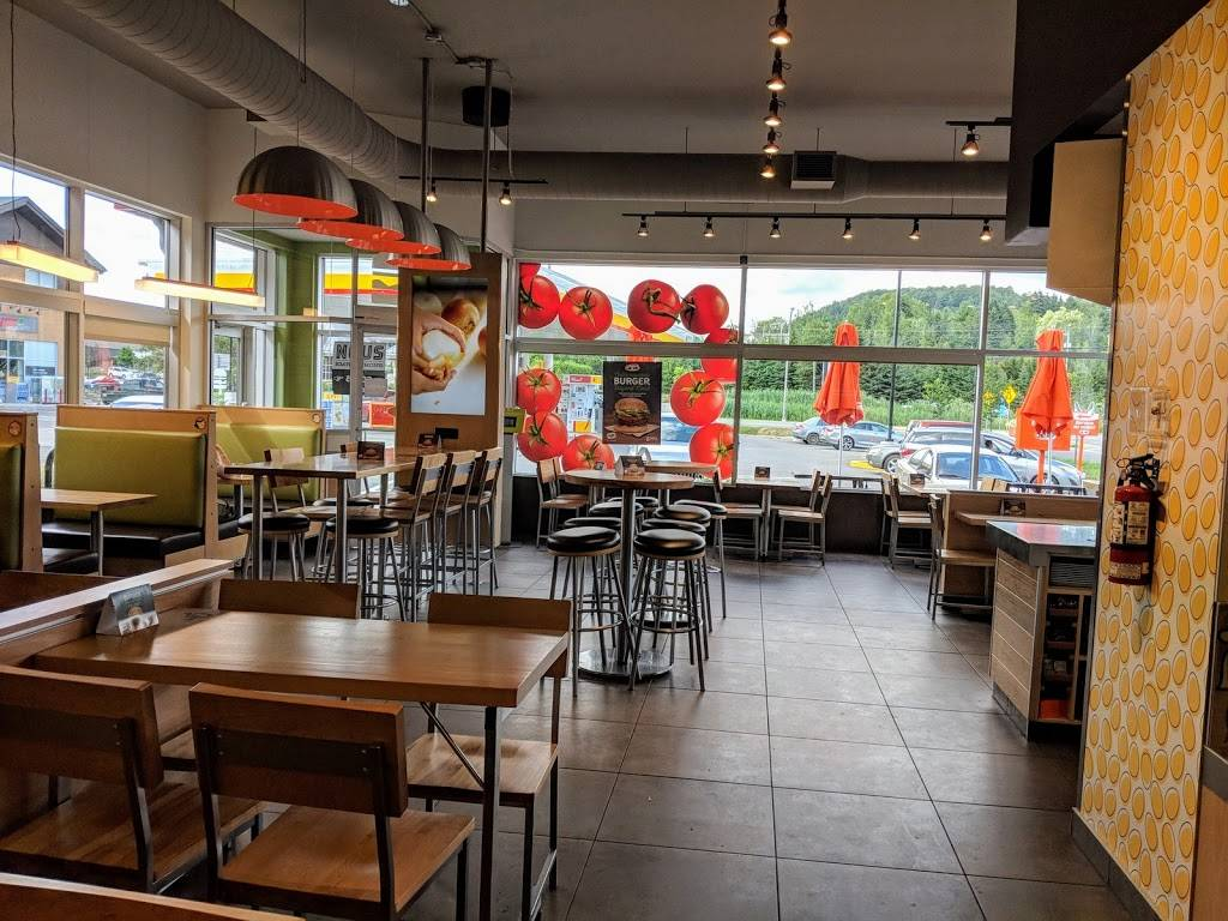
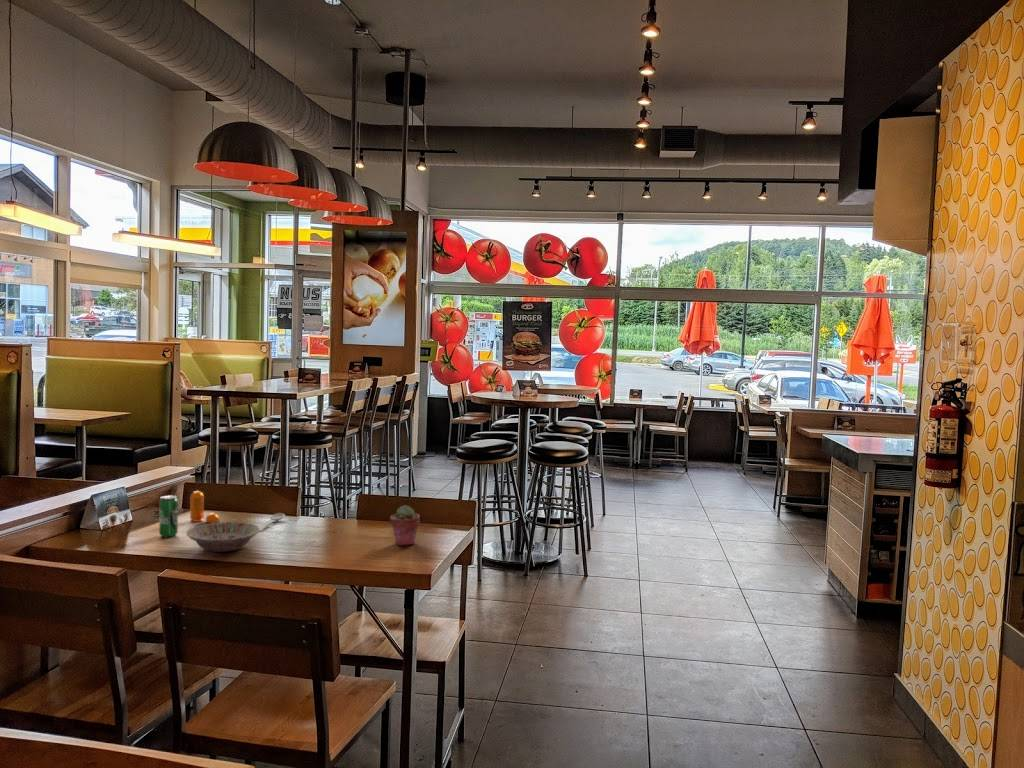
+ bowl [186,521,260,553]
+ beverage can [158,494,179,538]
+ spoon [258,512,286,533]
+ pepper shaker [189,490,220,524]
+ potted succulent [389,504,421,547]
